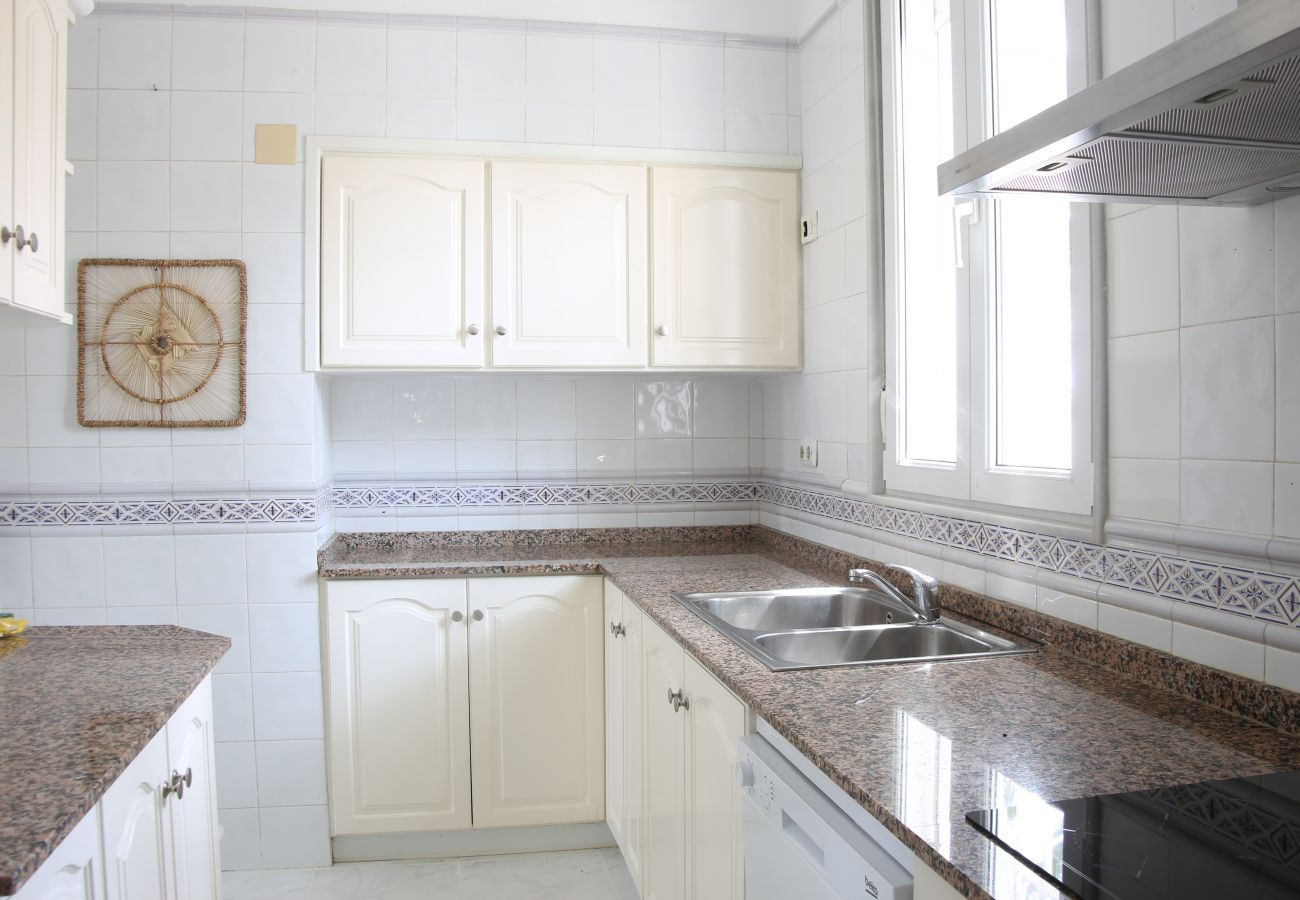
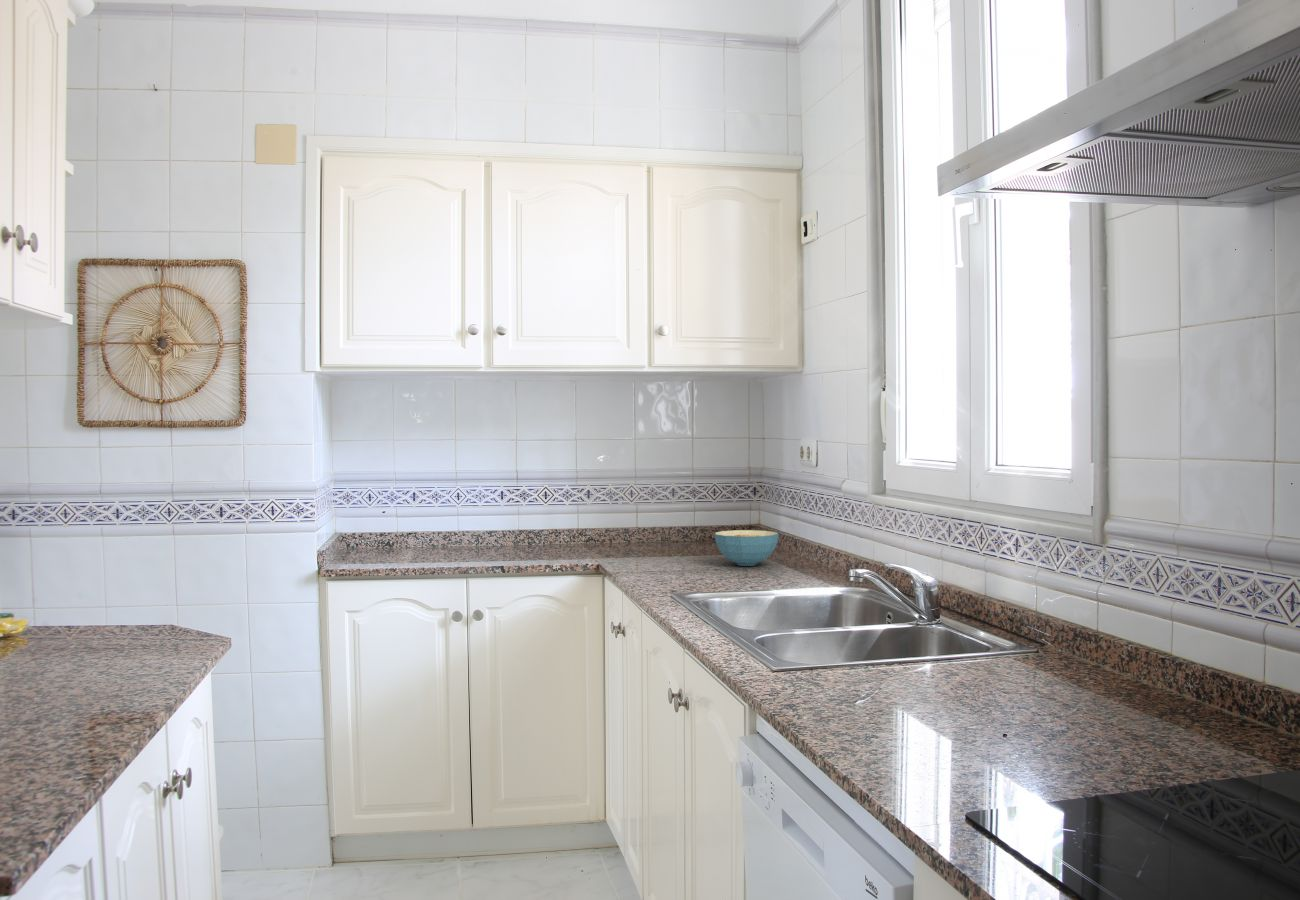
+ cereal bowl [714,529,779,567]
